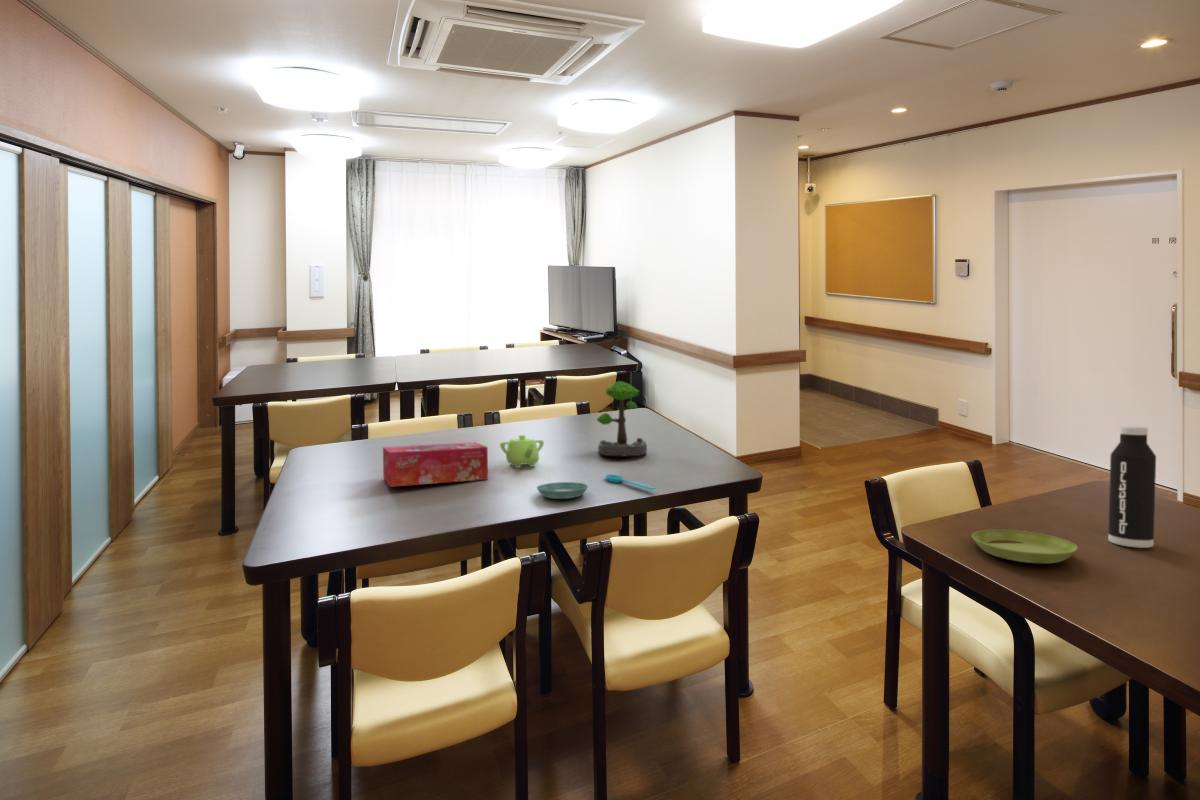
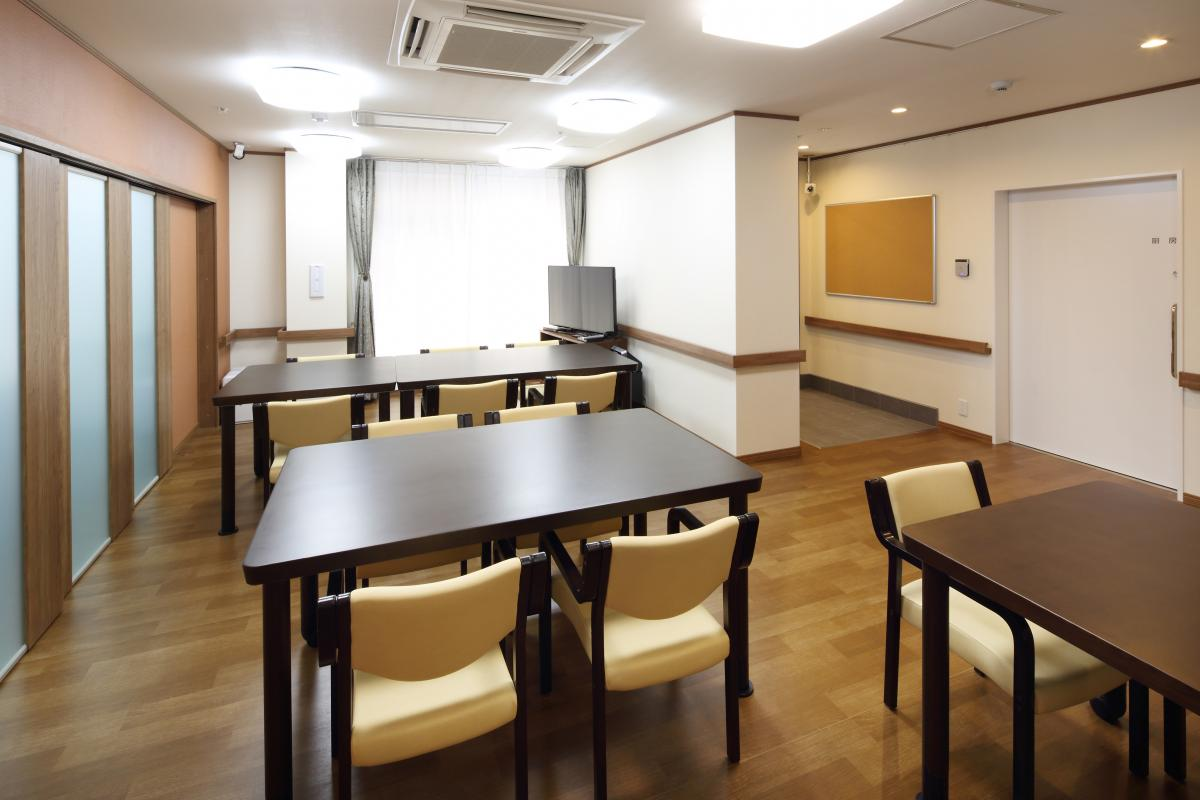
- spoon [604,473,657,491]
- saucer [971,529,1079,564]
- tissue box [382,441,489,488]
- water bottle [1107,425,1157,549]
- teapot [499,434,545,469]
- saucer [535,481,589,500]
- plant [596,380,648,457]
